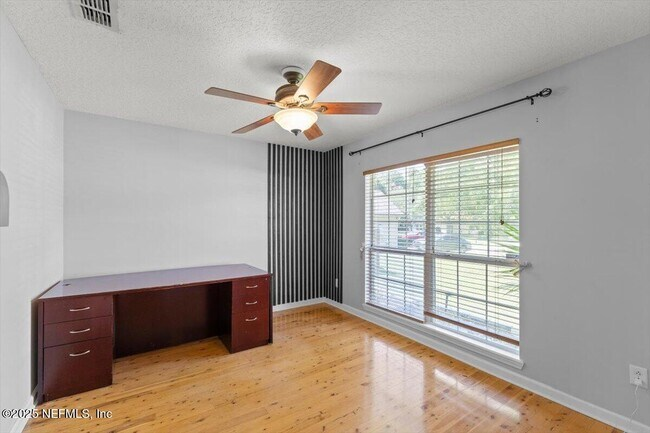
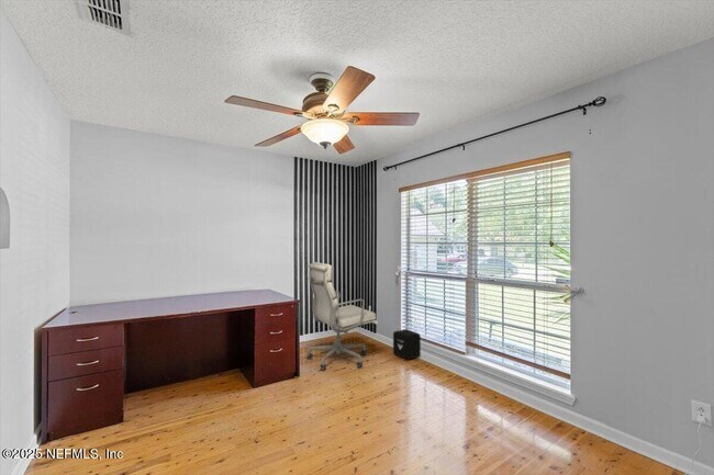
+ office chair [305,261,379,372]
+ air purifier [392,328,422,361]
